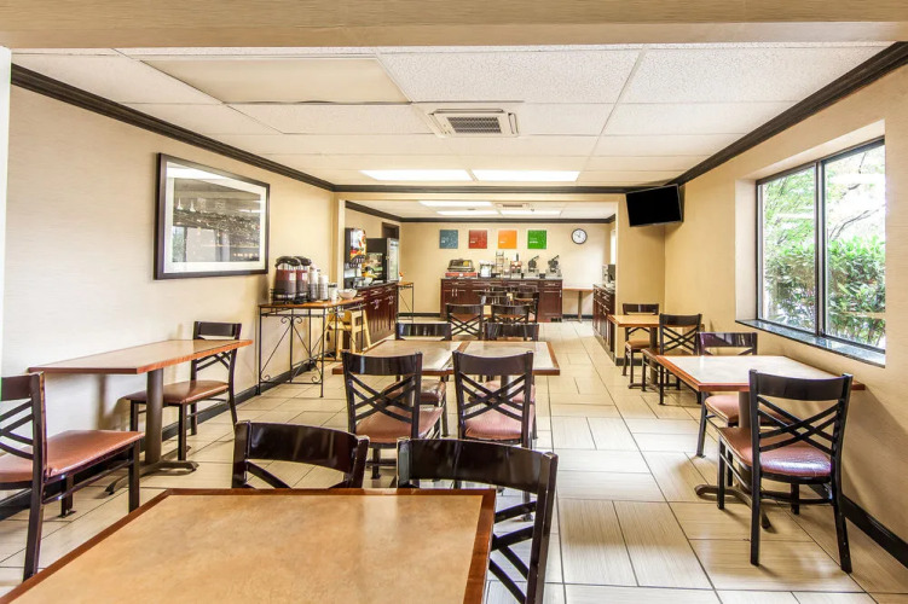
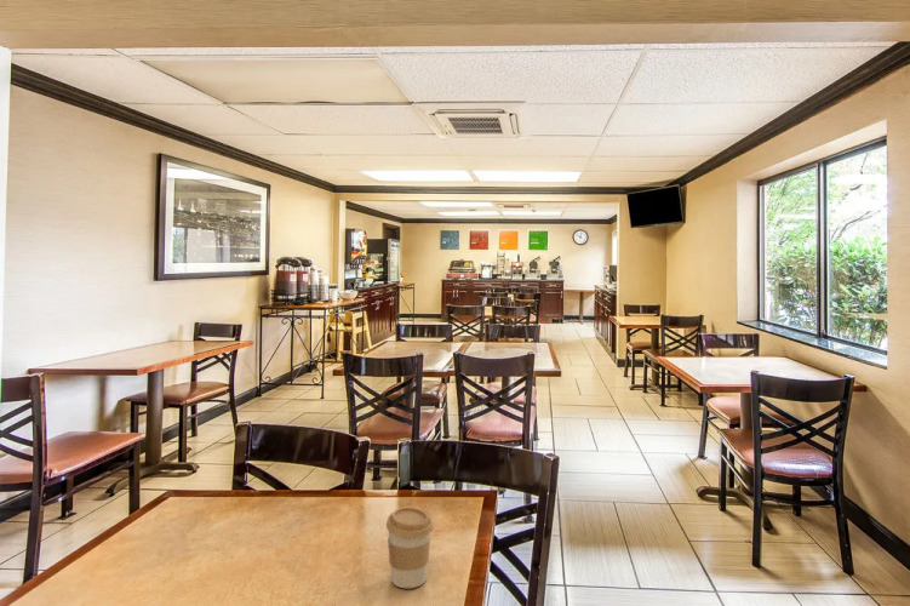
+ coffee cup [385,505,434,589]
